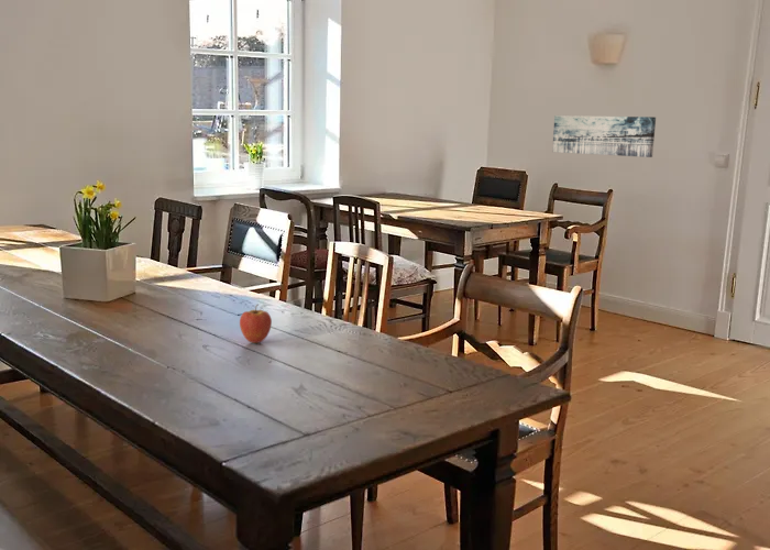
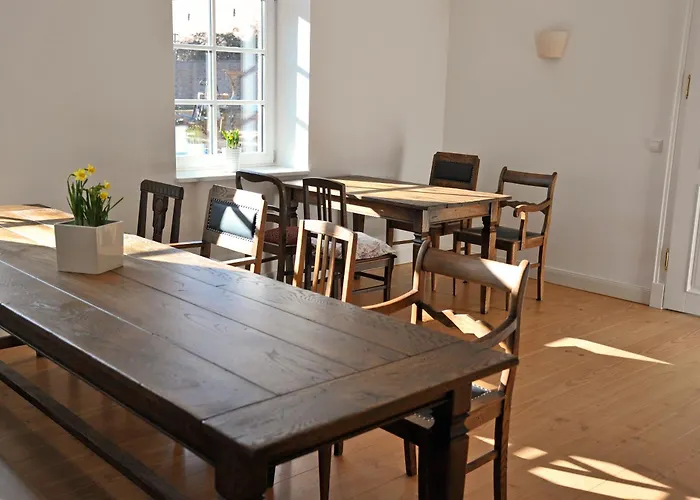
- wall art [551,114,657,158]
- fruit [239,302,273,344]
